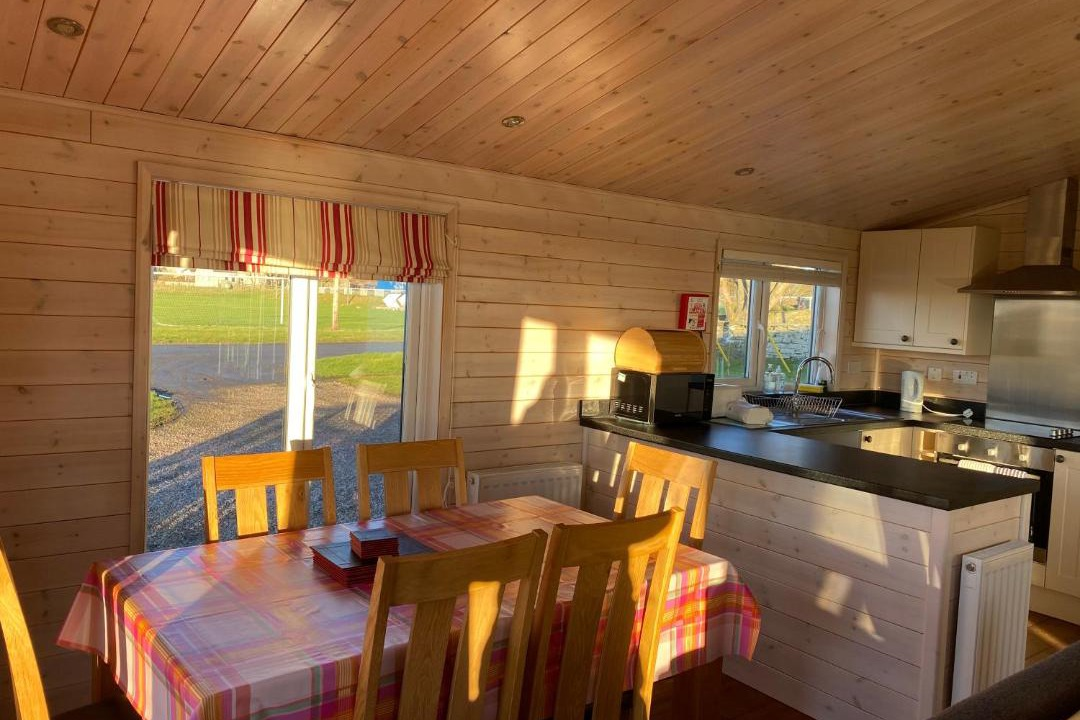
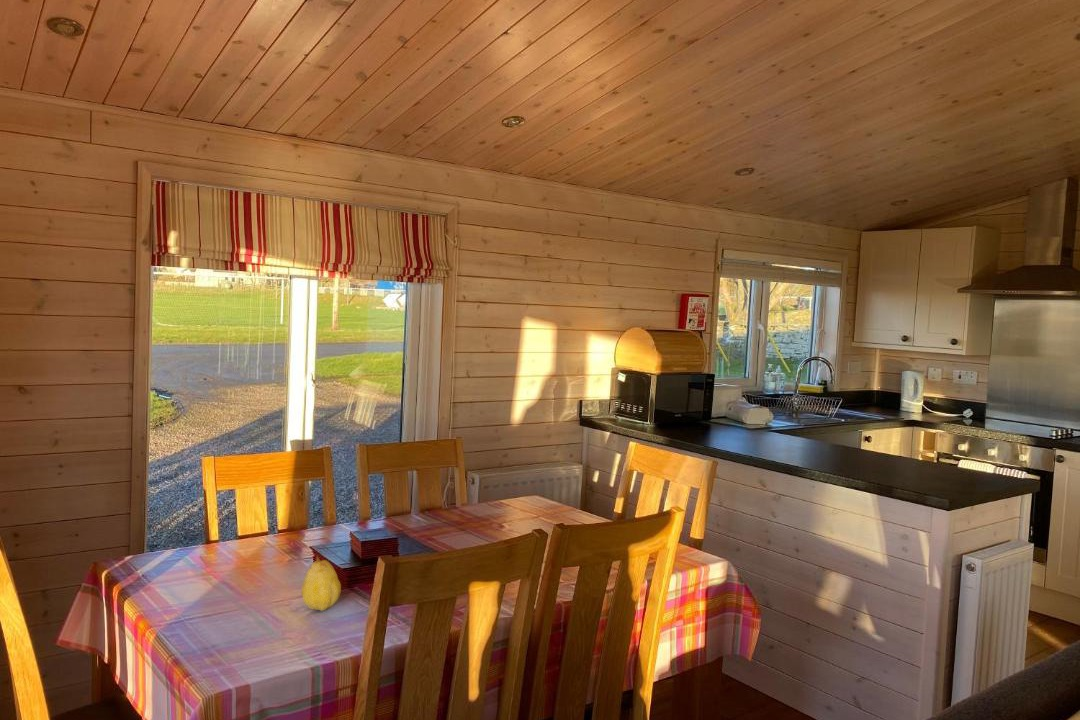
+ fruit [300,555,342,612]
